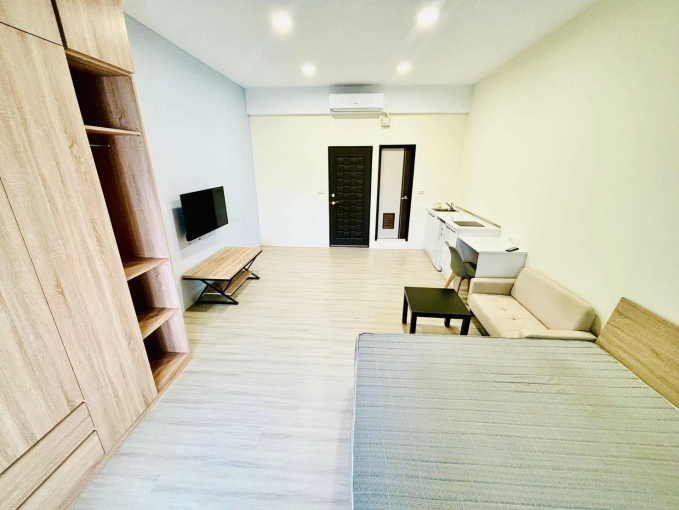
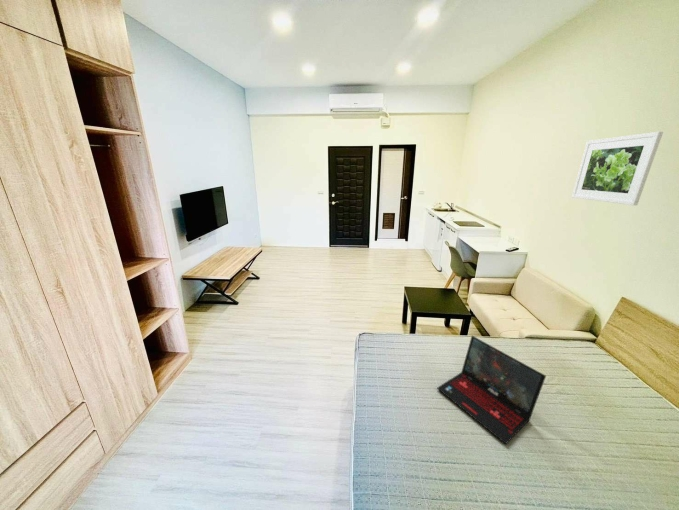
+ laptop [436,335,547,445]
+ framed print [571,131,664,206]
